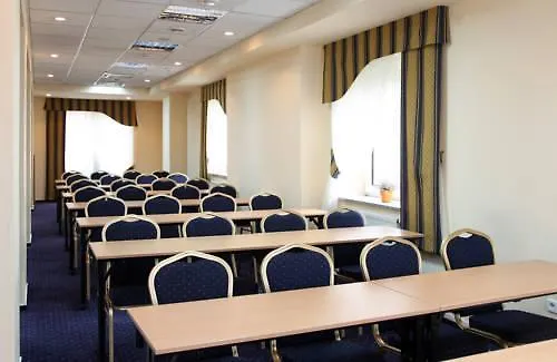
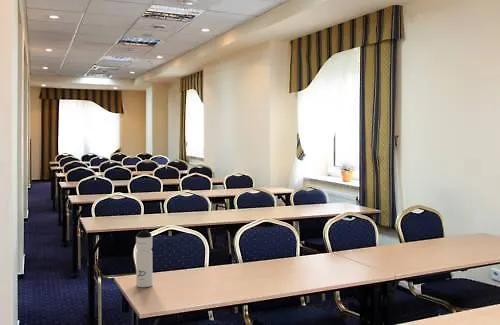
+ water bottle [135,228,154,288]
